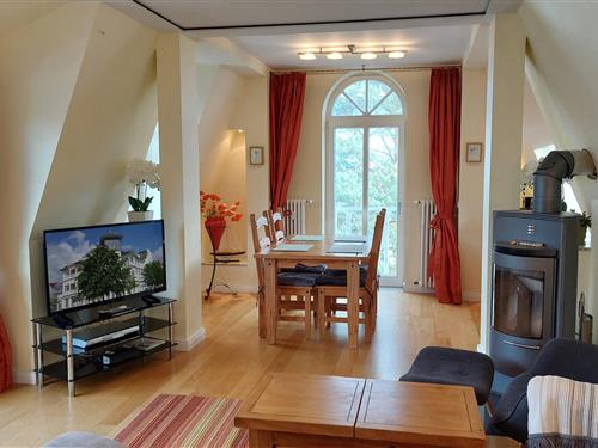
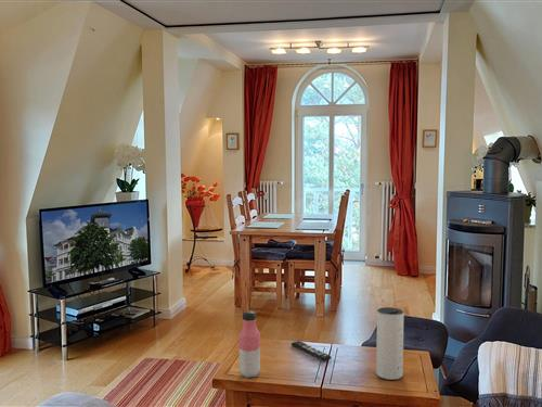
+ speaker [375,306,405,381]
+ water bottle [237,310,261,379]
+ remote control [291,340,333,363]
